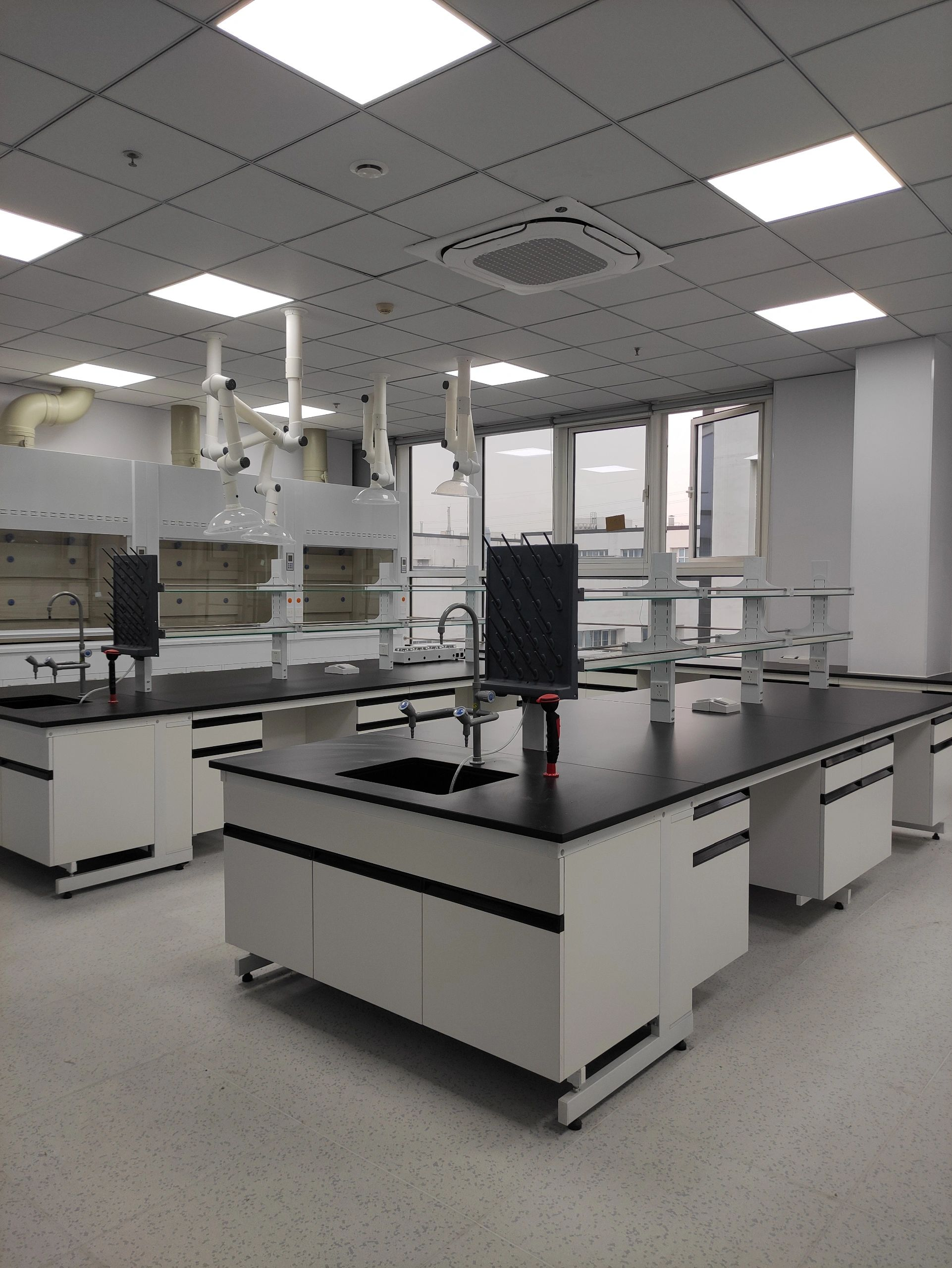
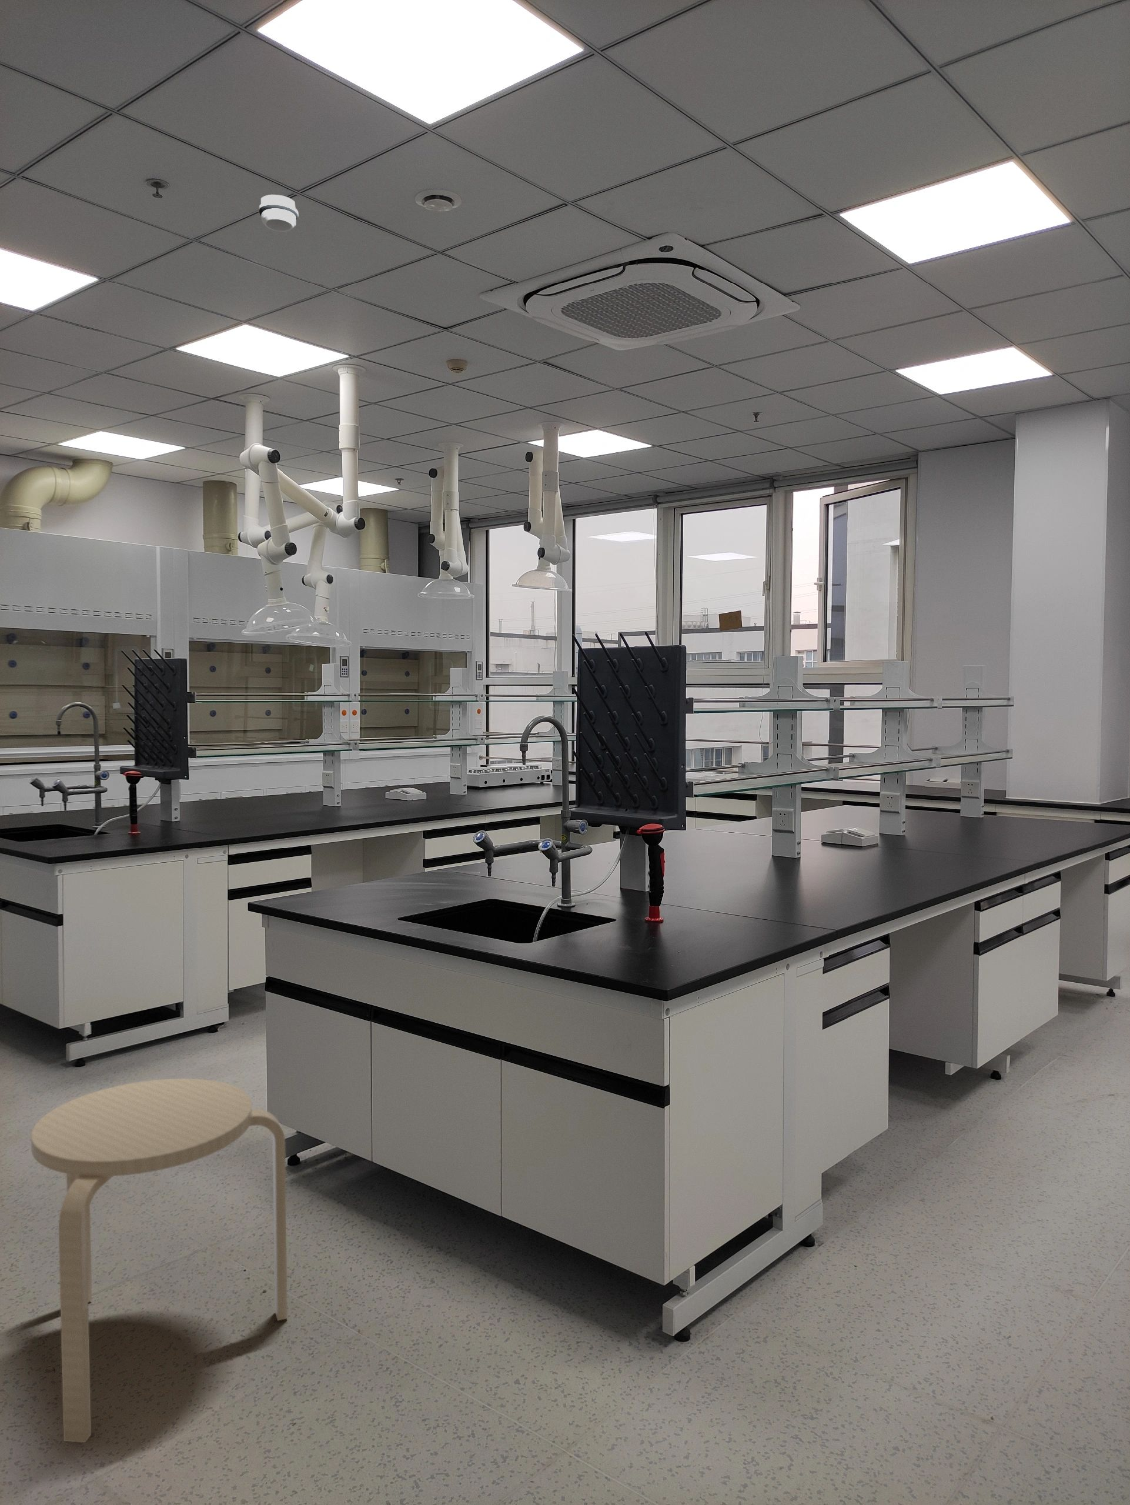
+ stool [31,1078,288,1443]
+ smoke detector [258,195,299,233]
